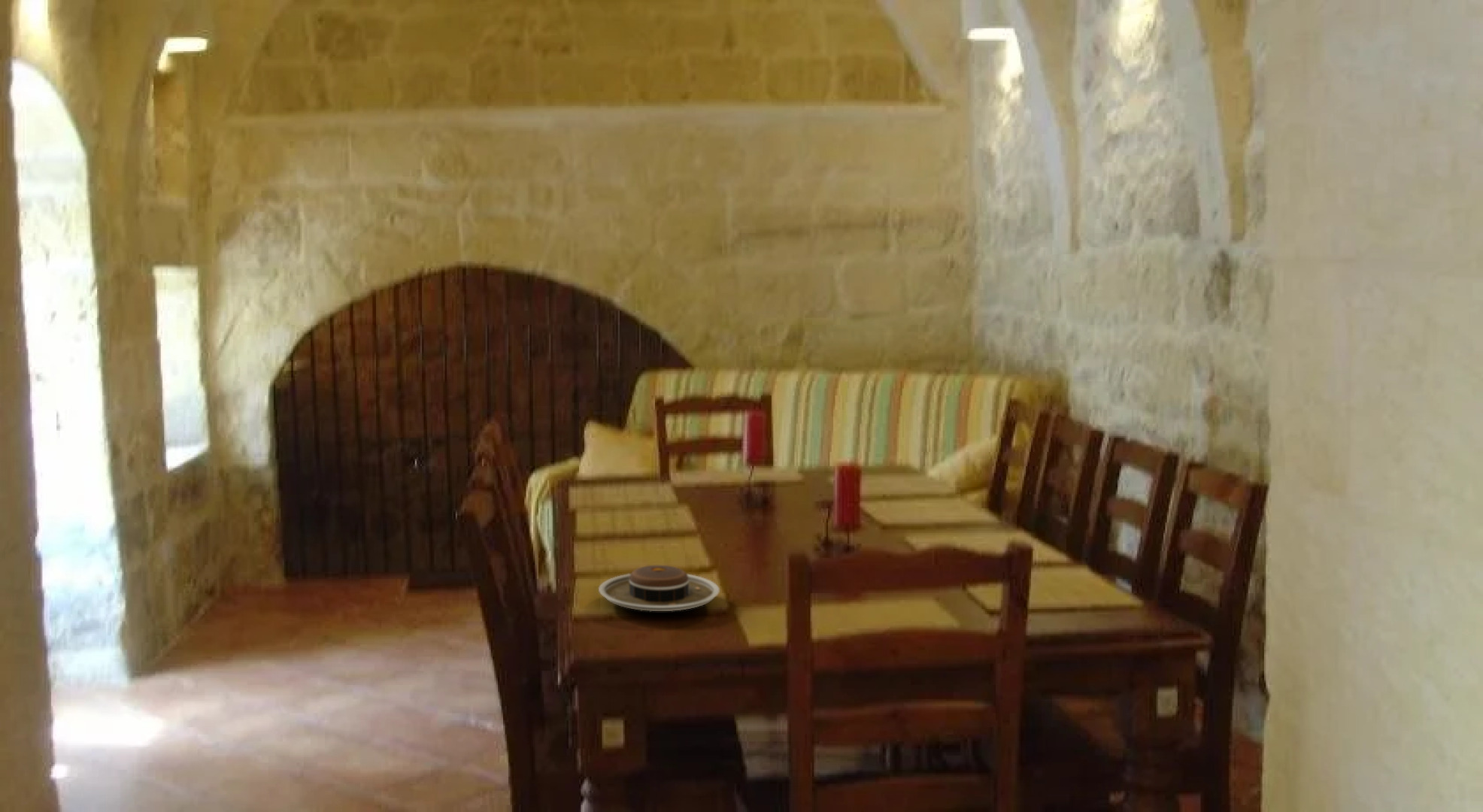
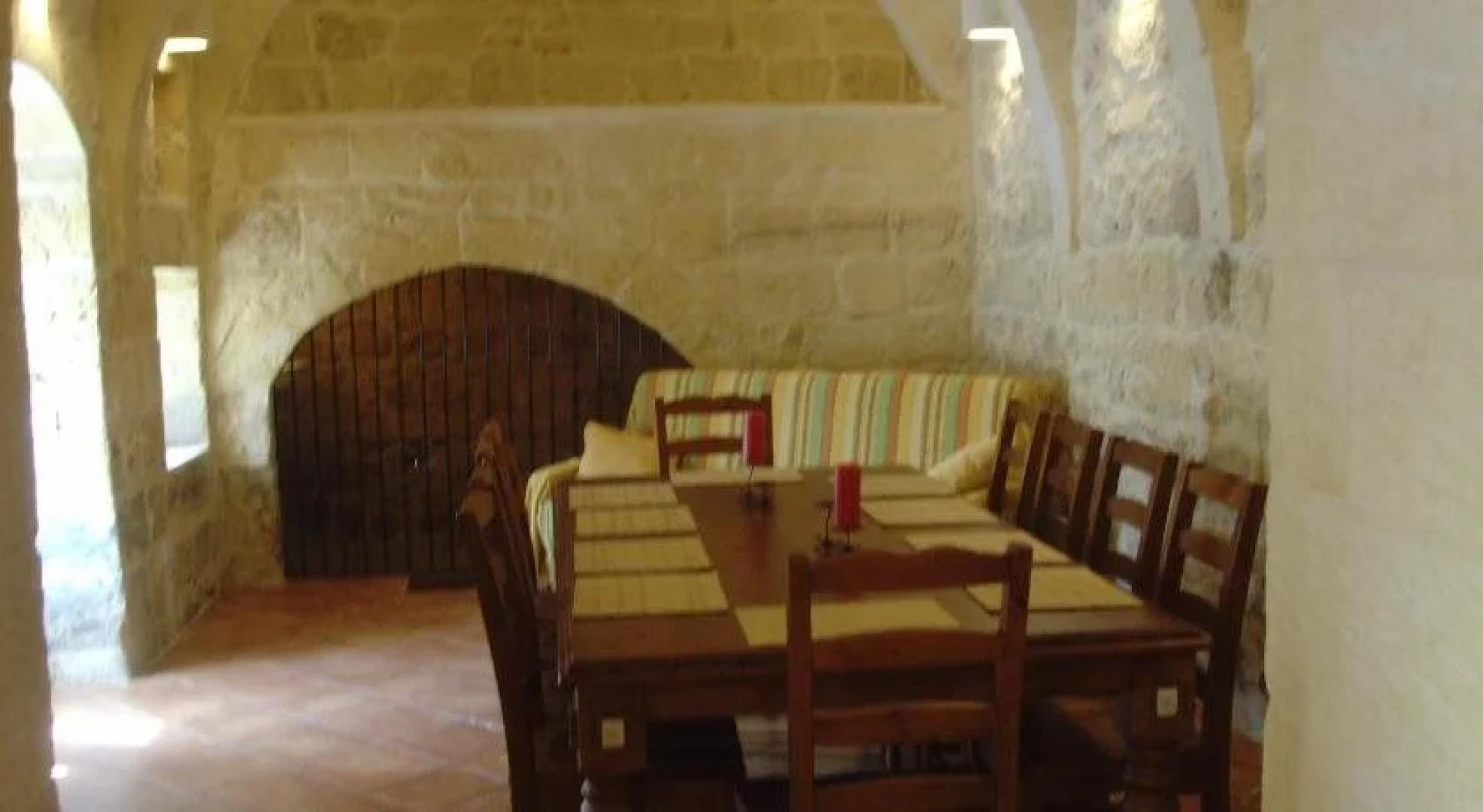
- plate [598,565,720,612]
